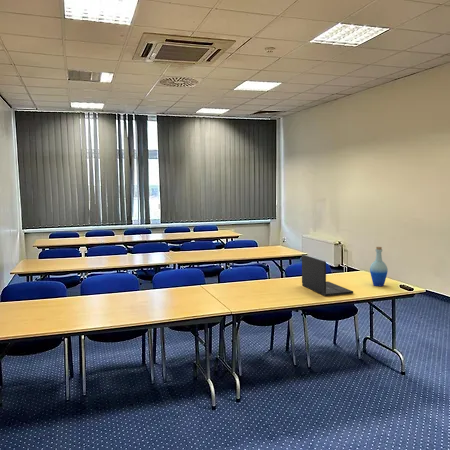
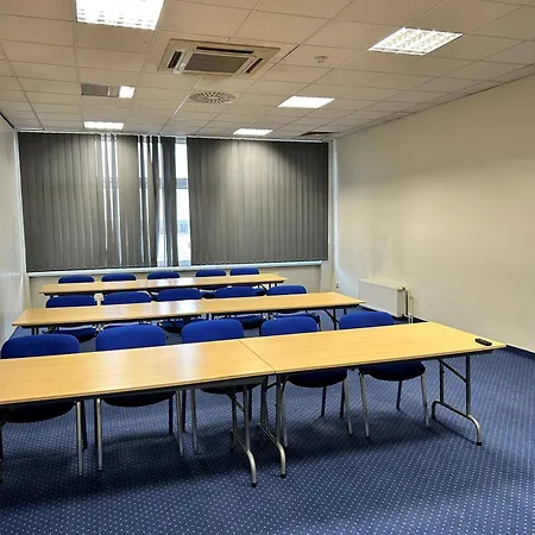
- bottle [369,246,389,287]
- laptop [301,254,354,297]
